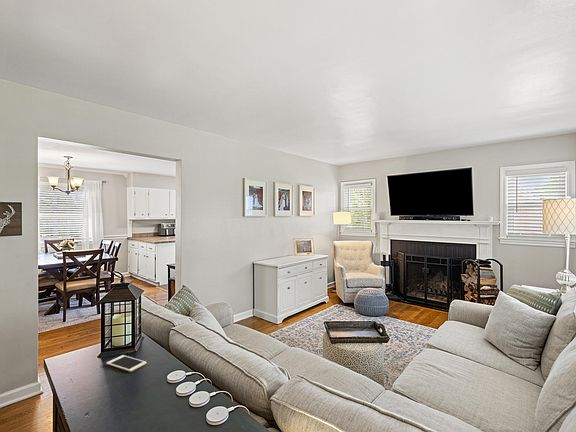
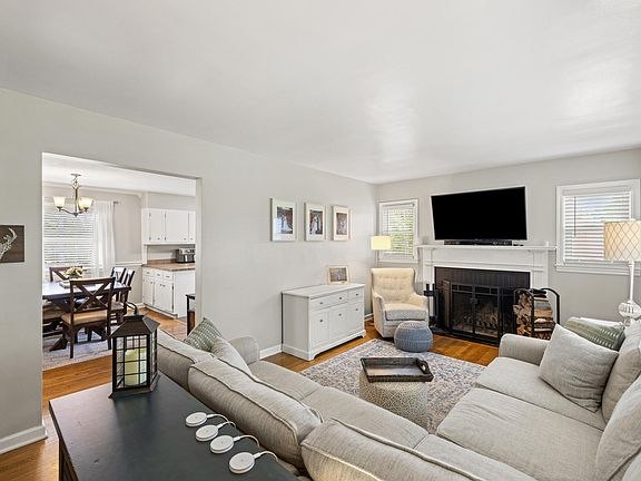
- cell phone [106,354,147,372]
